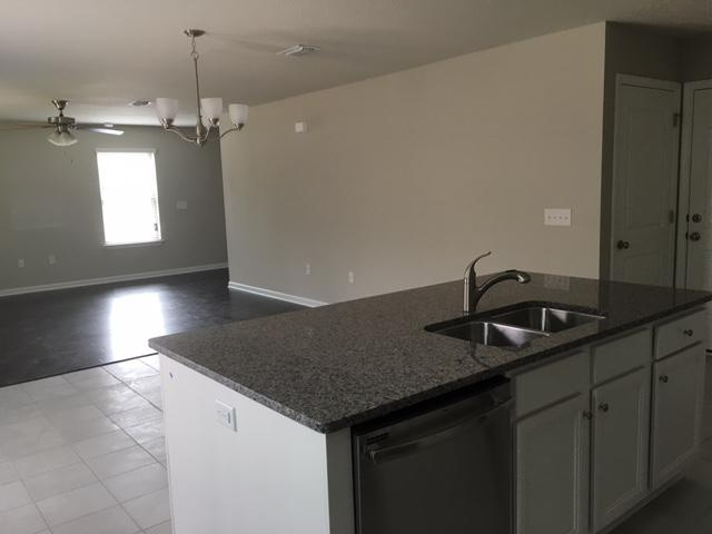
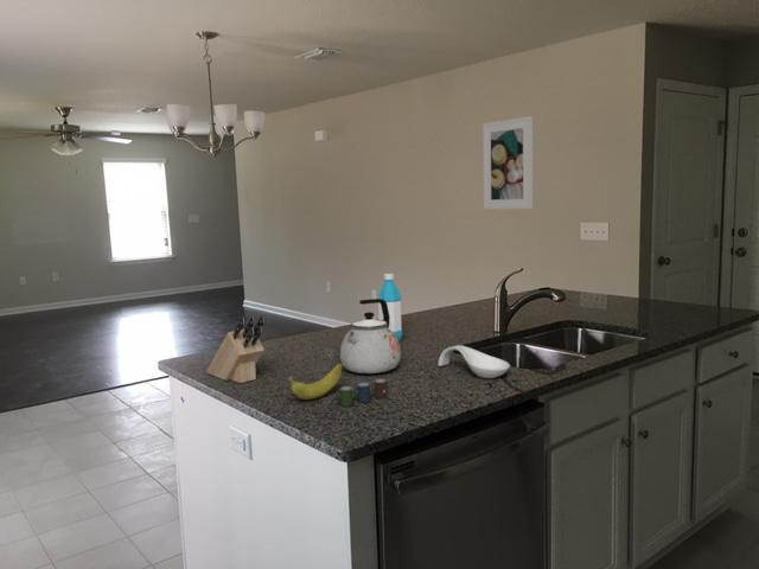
+ cup [336,378,388,408]
+ knife block [206,314,266,384]
+ water bottle [377,273,403,341]
+ kettle [339,298,402,375]
+ spoon rest [438,344,511,379]
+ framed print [481,115,534,211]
+ banana [287,362,343,401]
